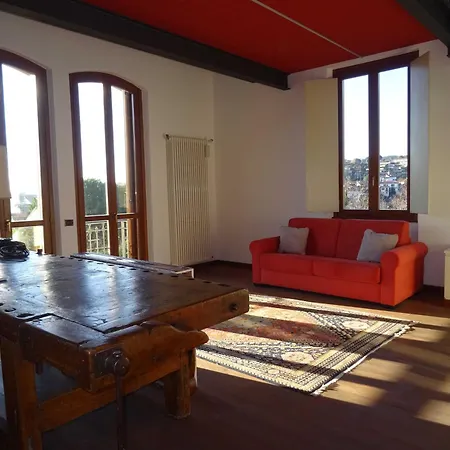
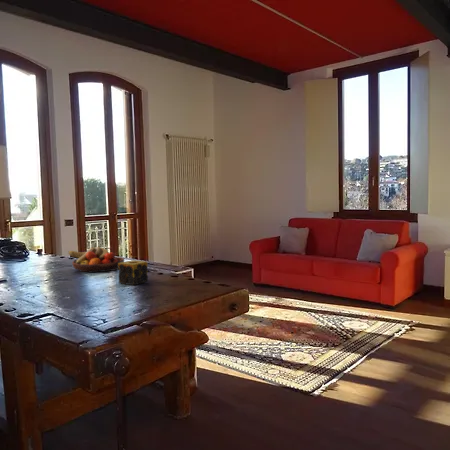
+ candle [117,259,149,286]
+ fruit bowl [67,246,126,273]
